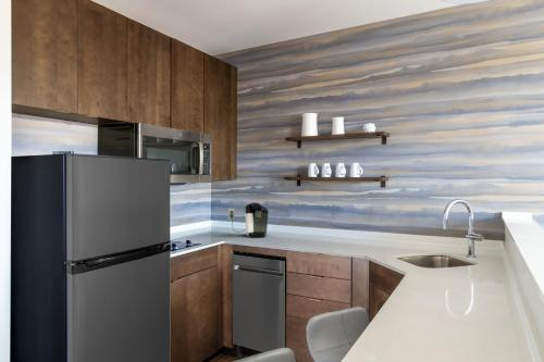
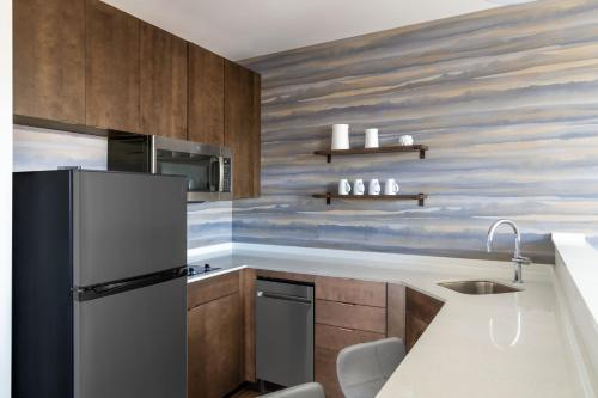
- coffee maker [227,201,270,239]
